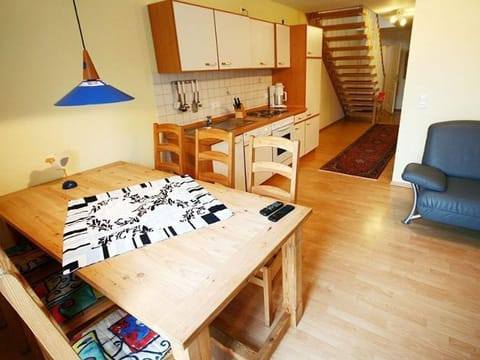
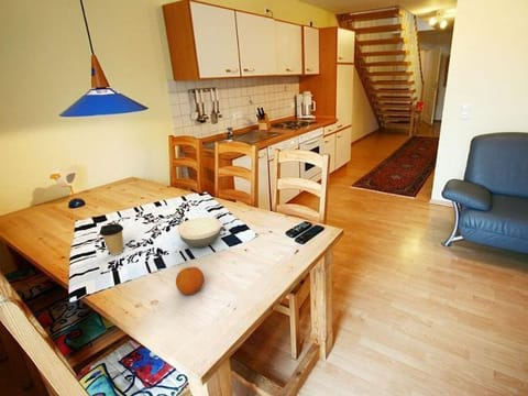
+ fruit [175,266,206,296]
+ coffee cup [99,223,124,256]
+ bowl [176,216,222,249]
